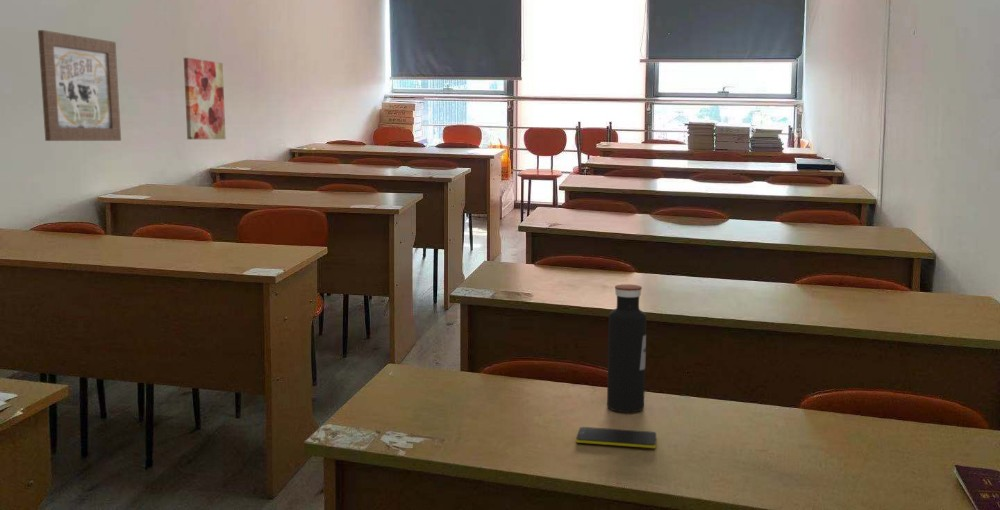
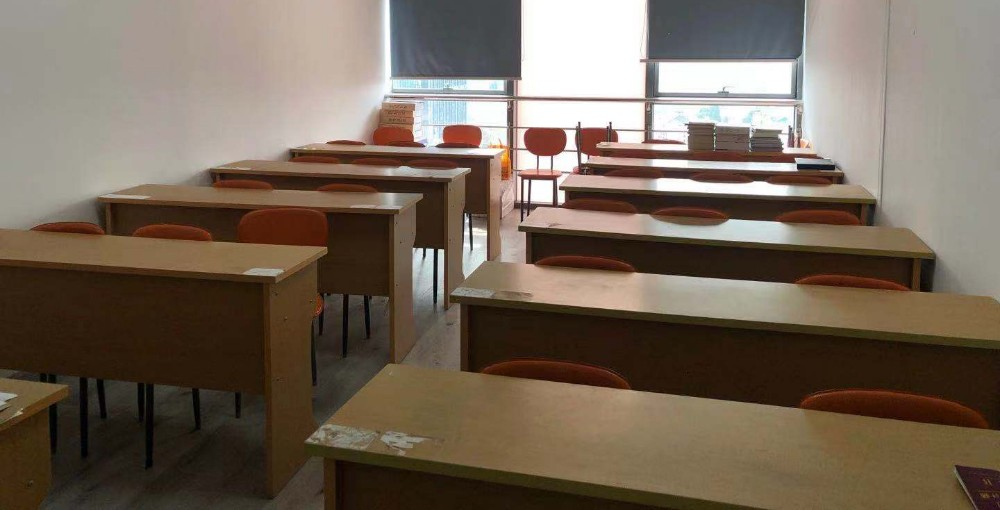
- smartphone [575,426,657,449]
- water bottle [606,284,647,413]
- wall art [37,29,122,142]
- wall art [183,57,227,140]
